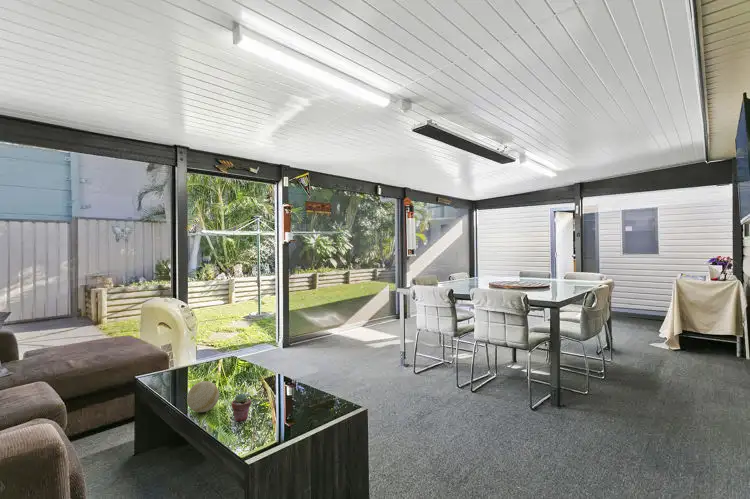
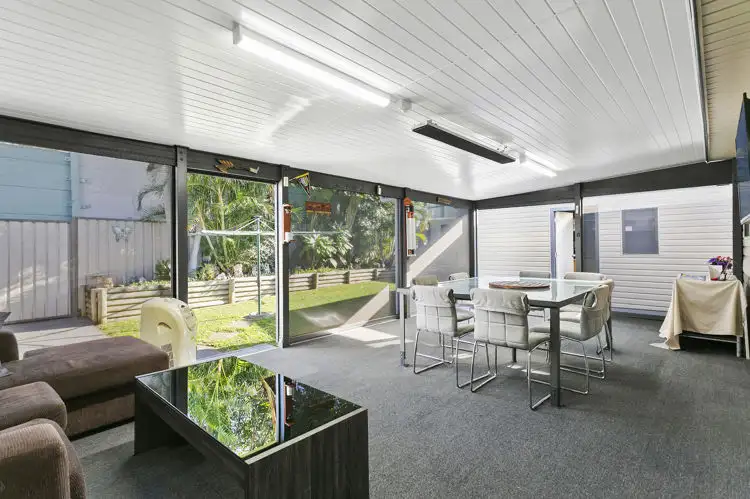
- potted succulent [231,392,252,422]
- decorative ball [186,380,220,413]
